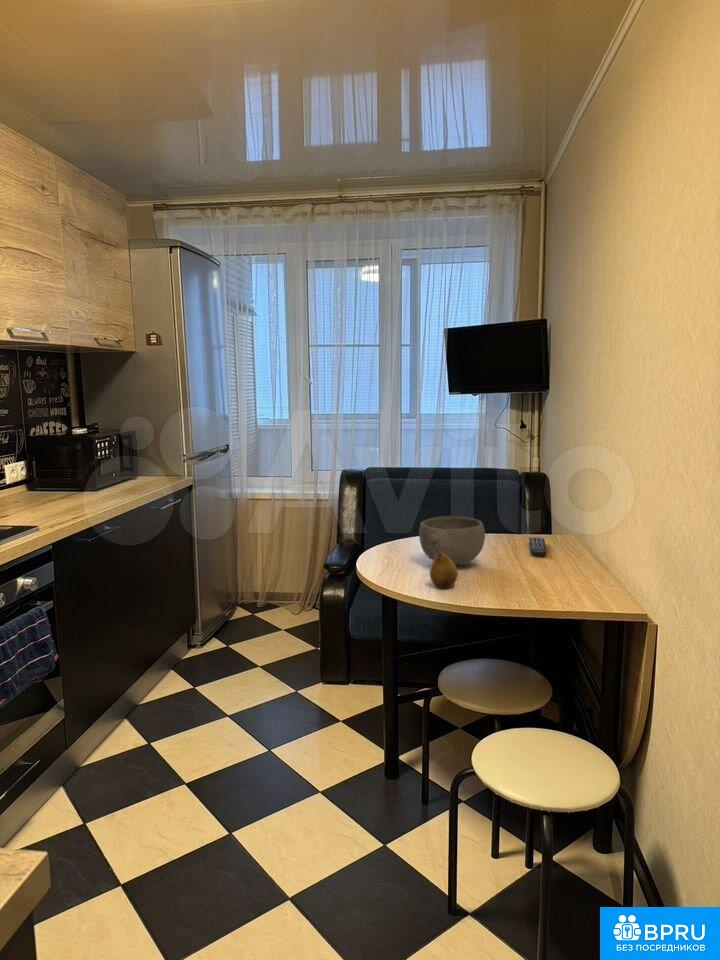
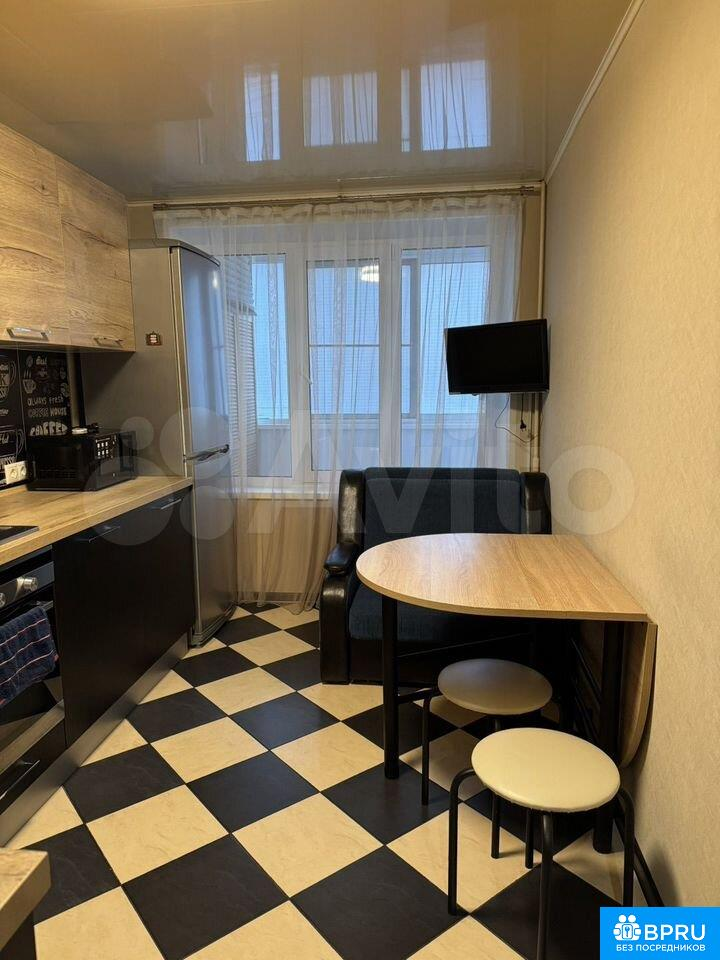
- bowl [418,515,486,567]
- fruit [429,550,459,589]
- remote control [528,536,548,558]
